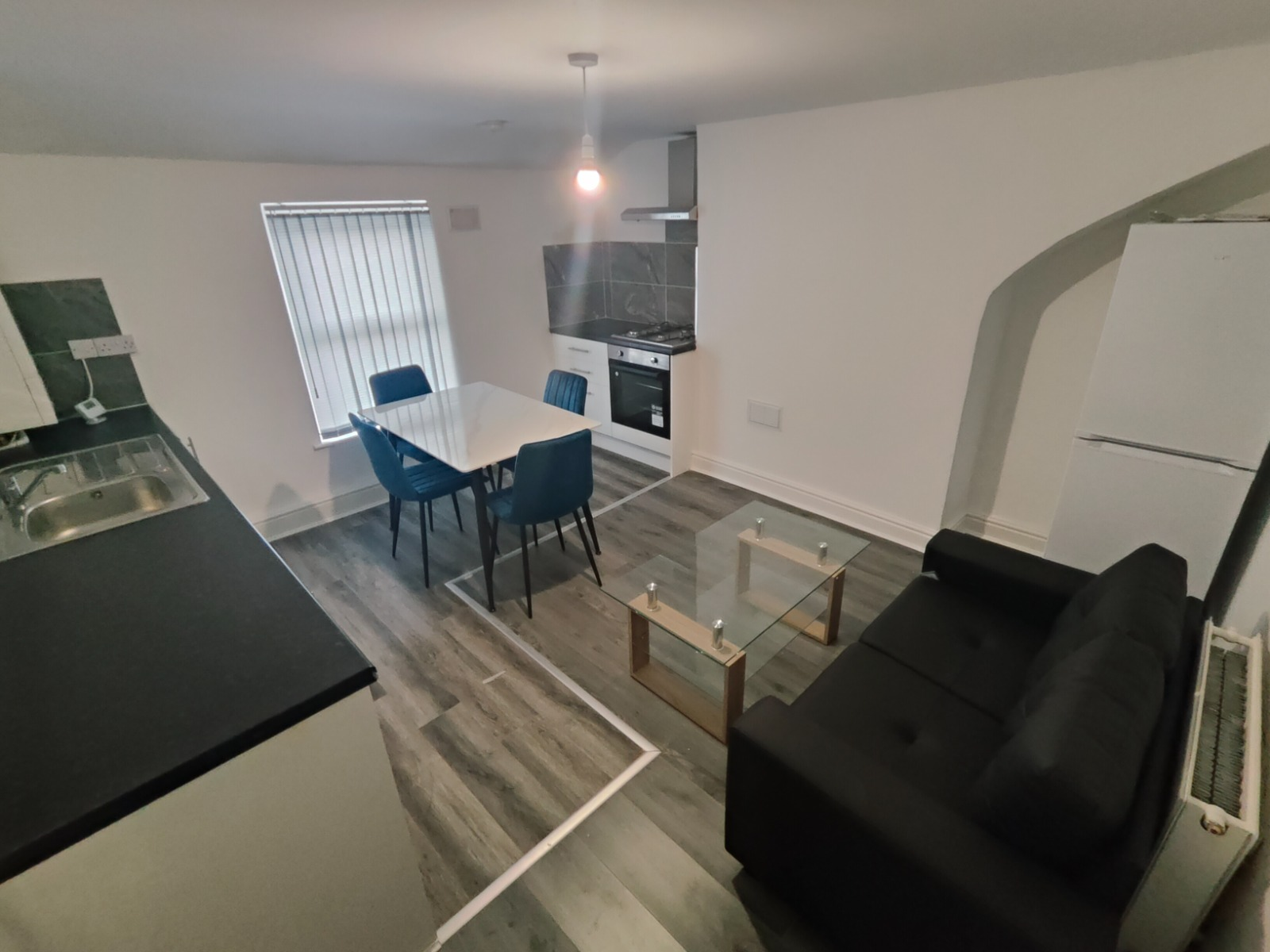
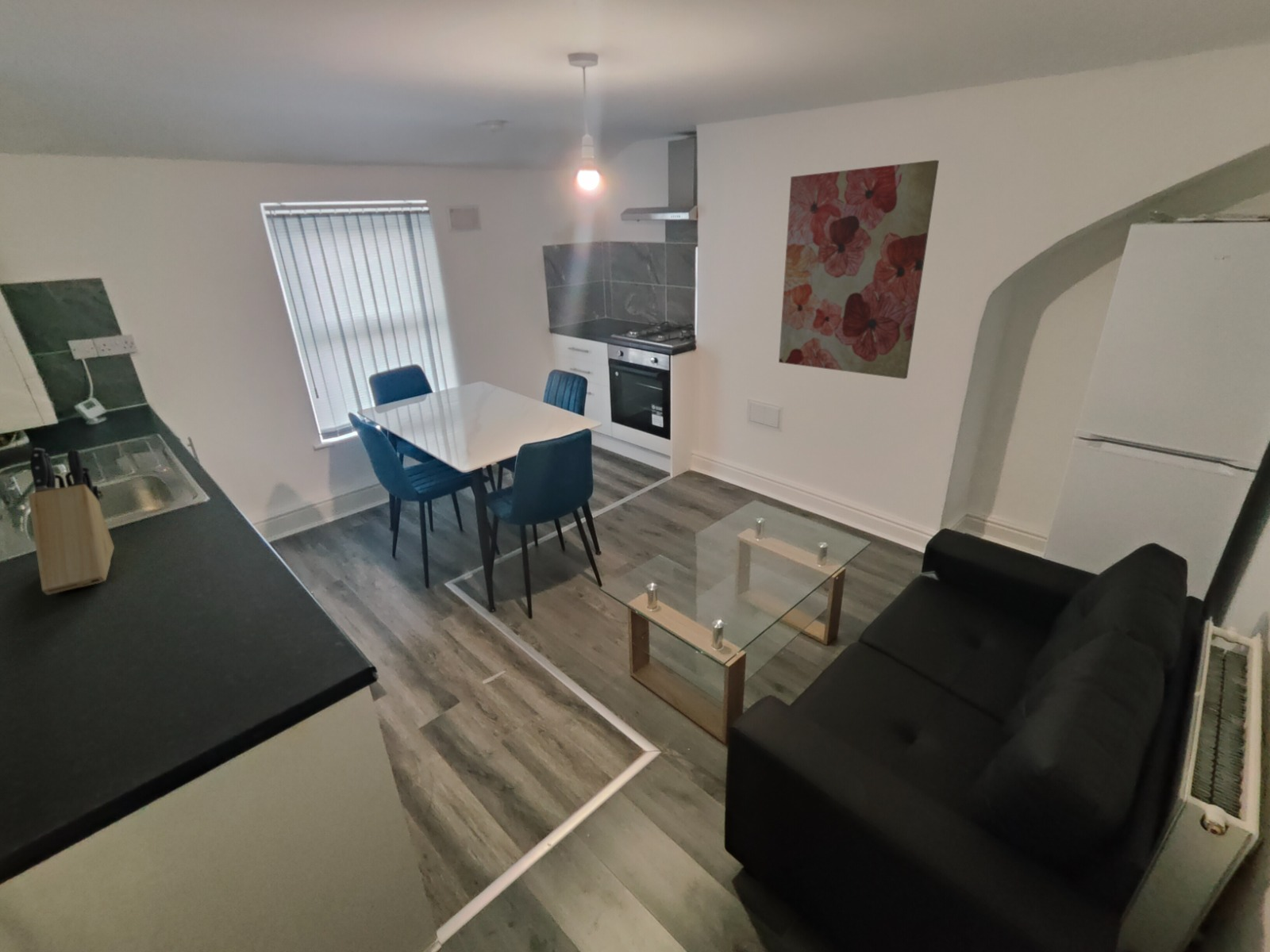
+ knife block [28,447,115,596]
+ wall art [778,159,940,380]
